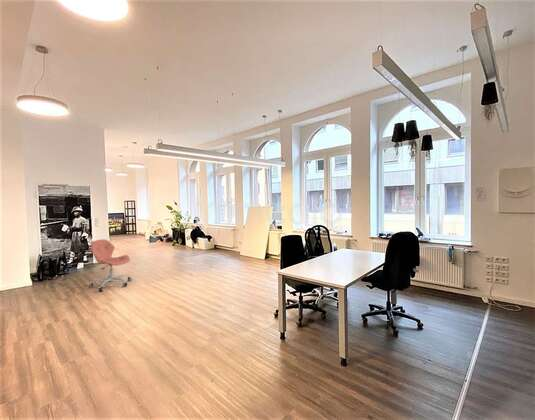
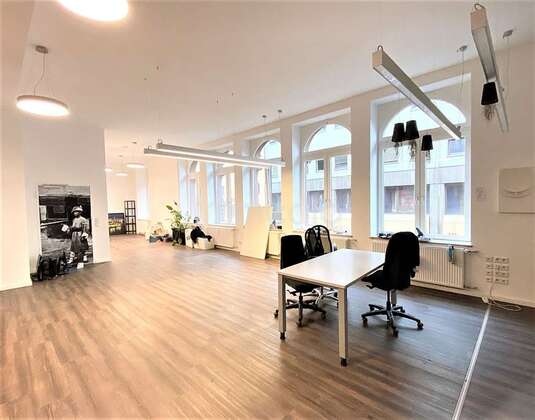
- office chair [88,238,133,292]
